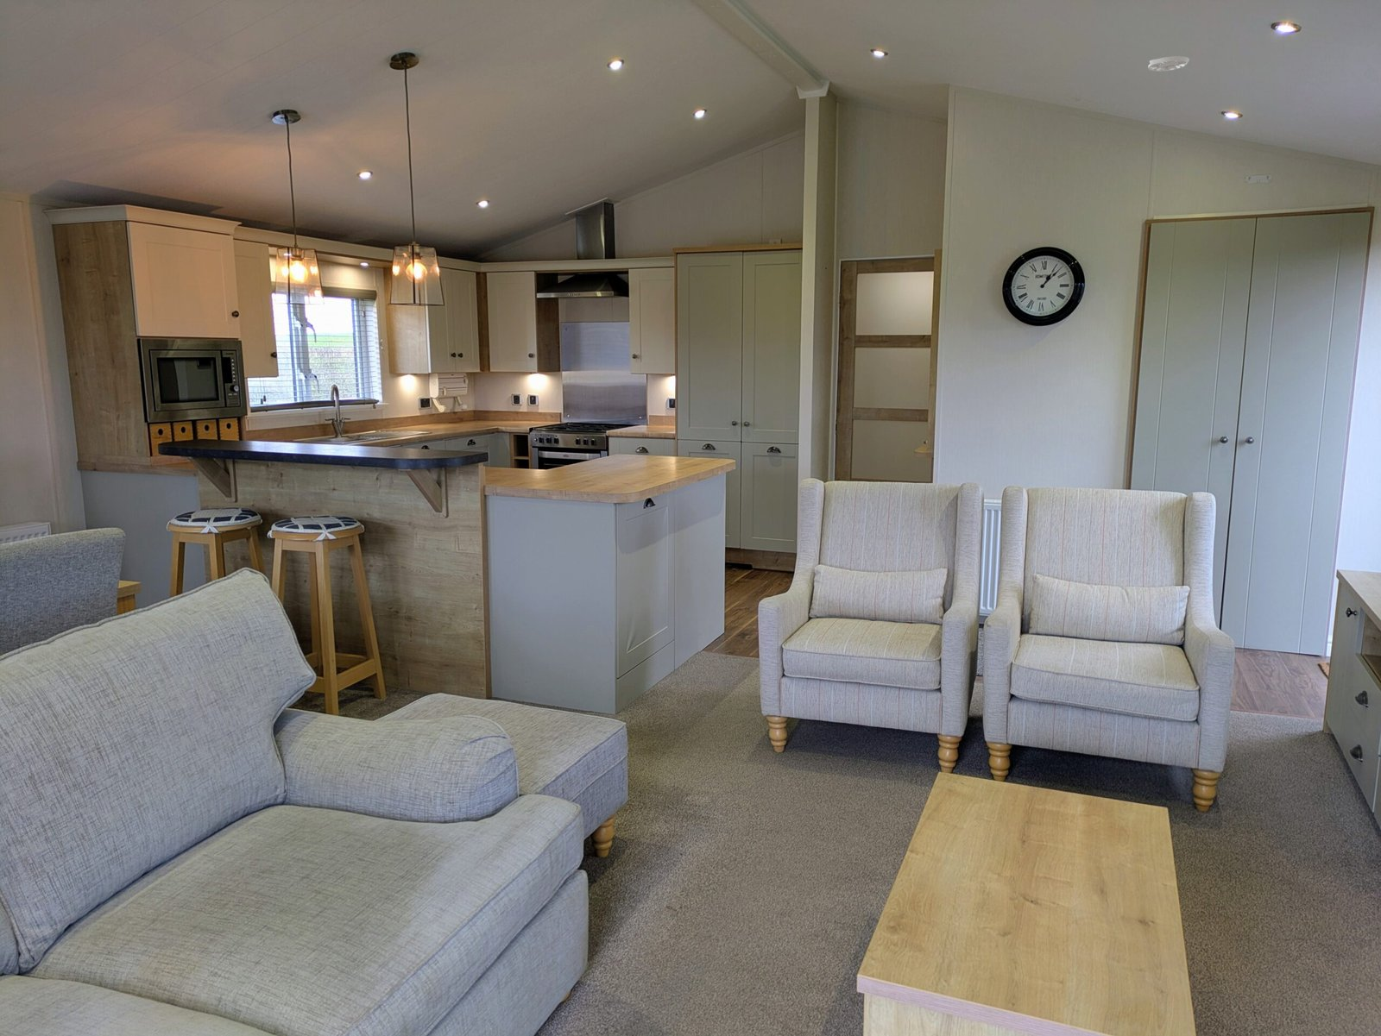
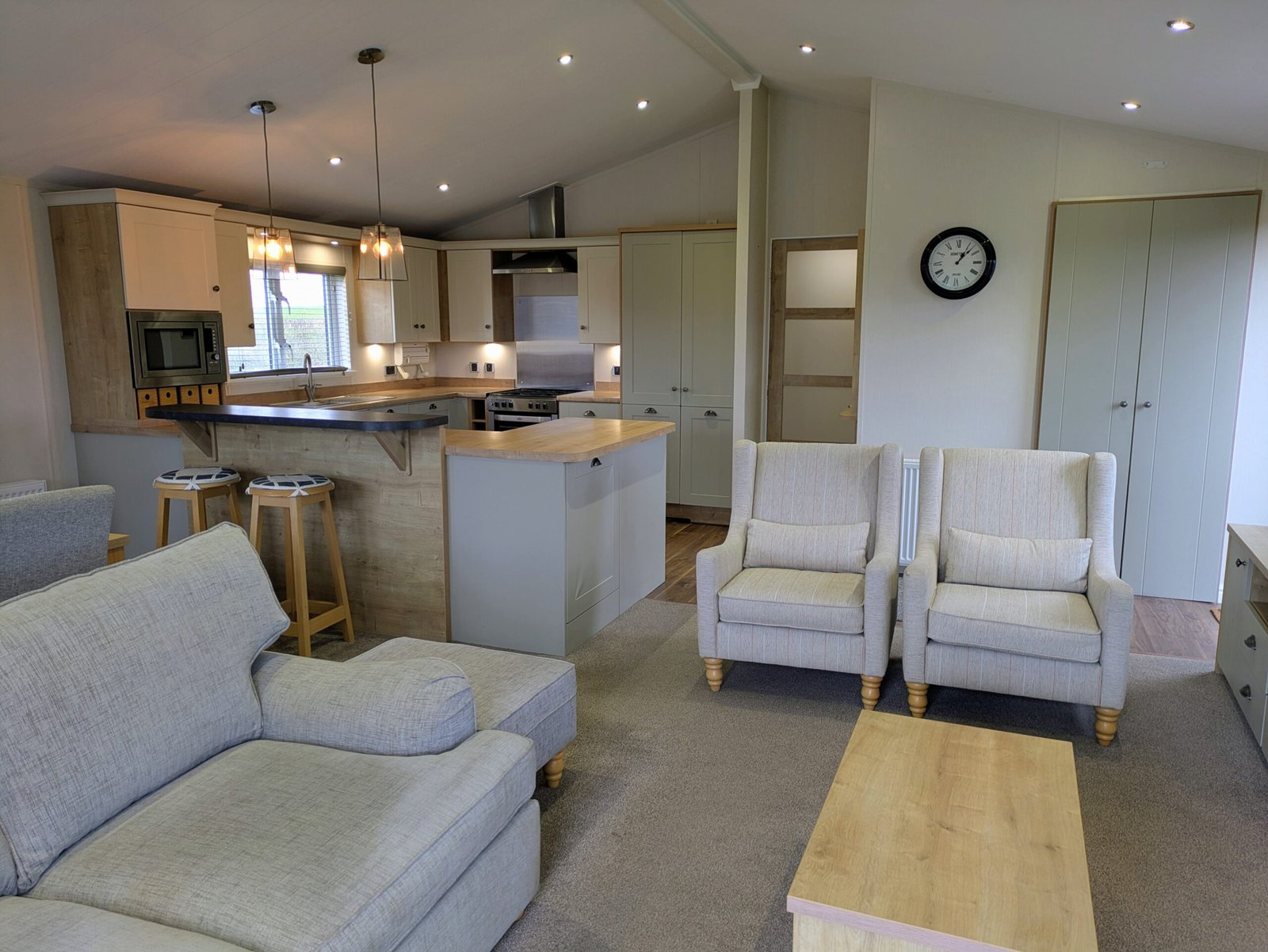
- smoke detector [1147,55,1190,73]
